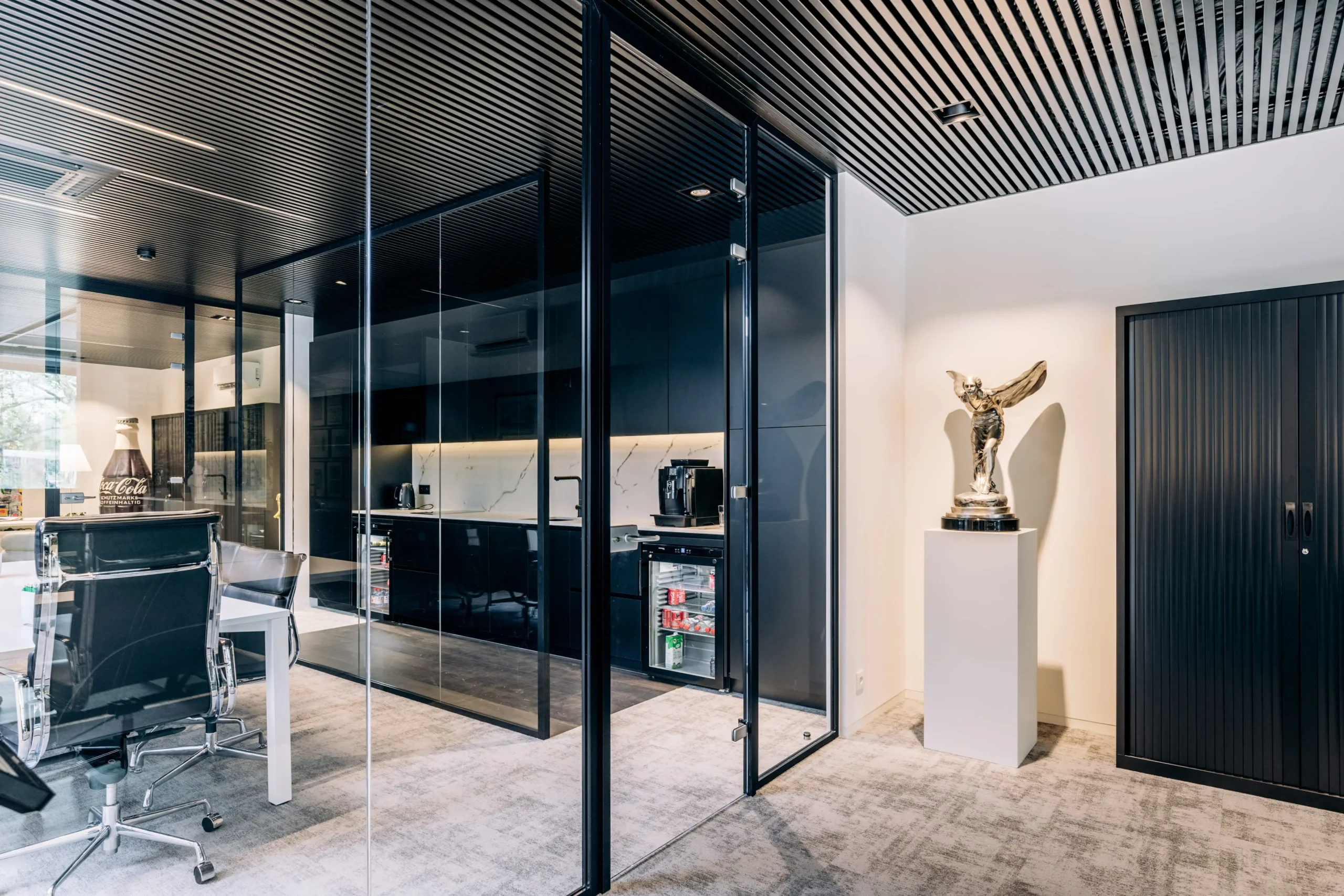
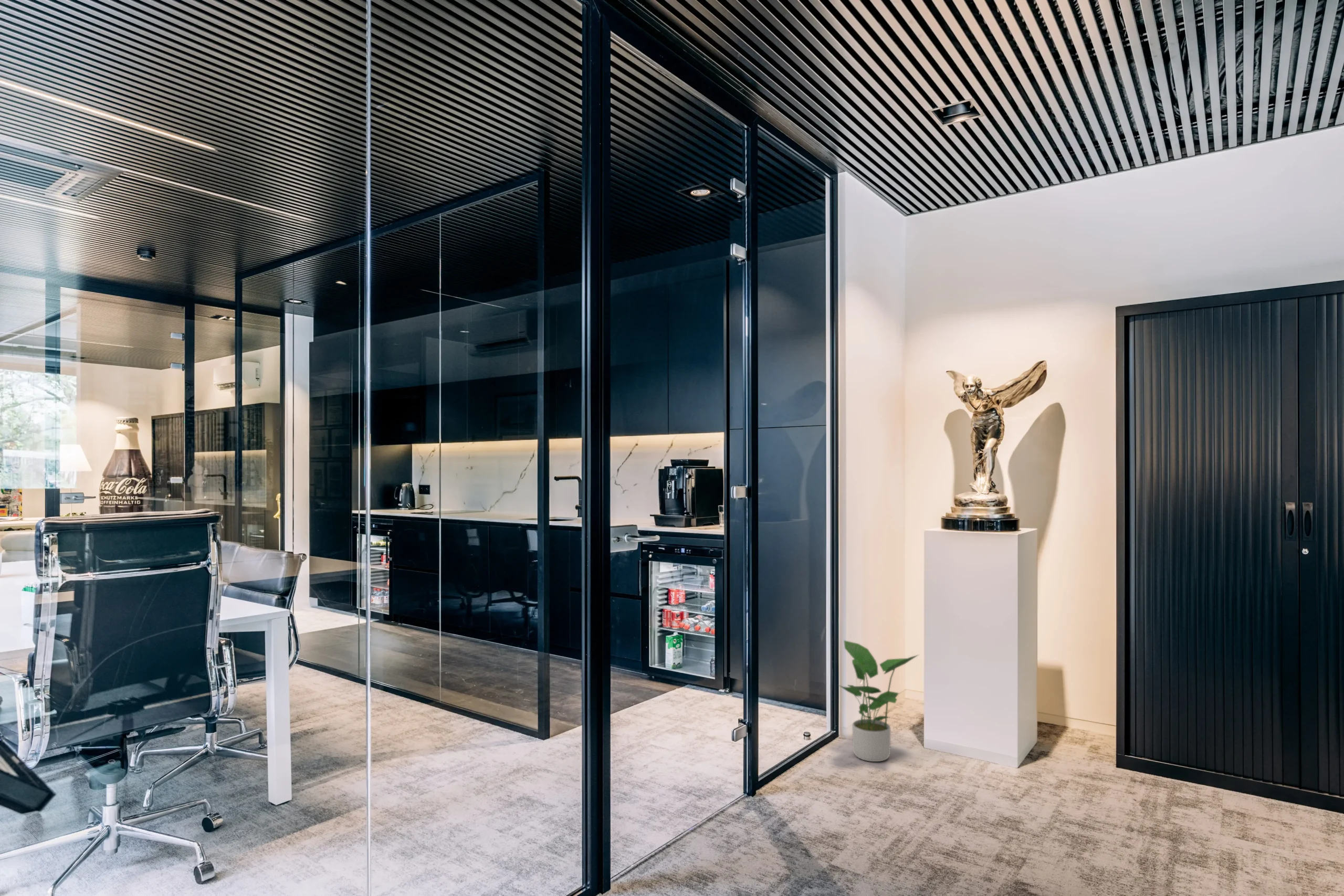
+ potted plant [837,640,920,762]
